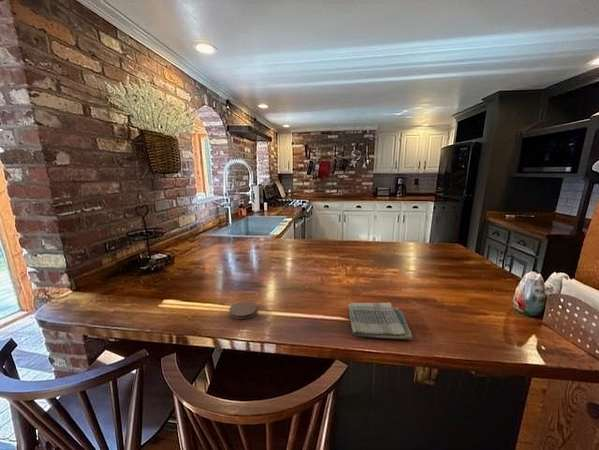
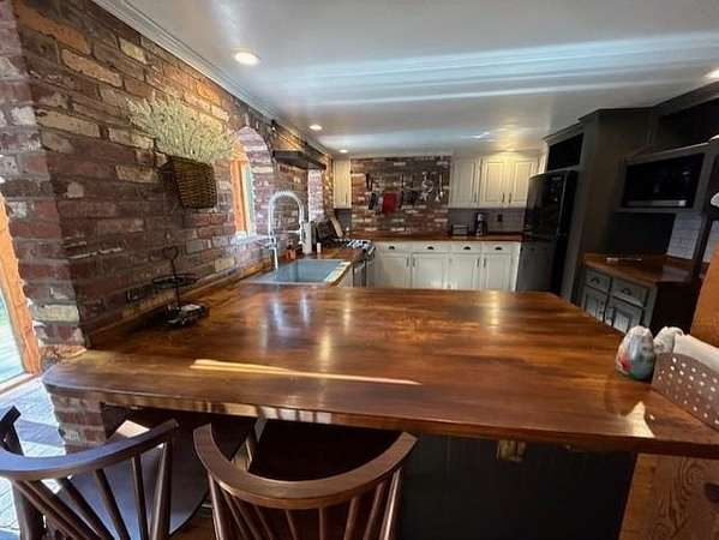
- coaster [228,300,258,320]
- dish towel [347,302,413,341]
